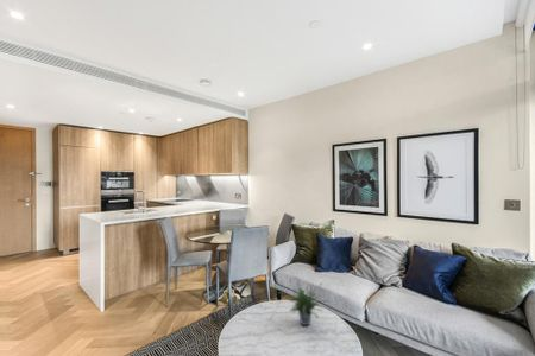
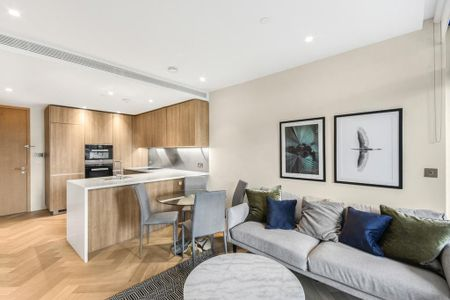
- potted plant [276,276,333,326]
